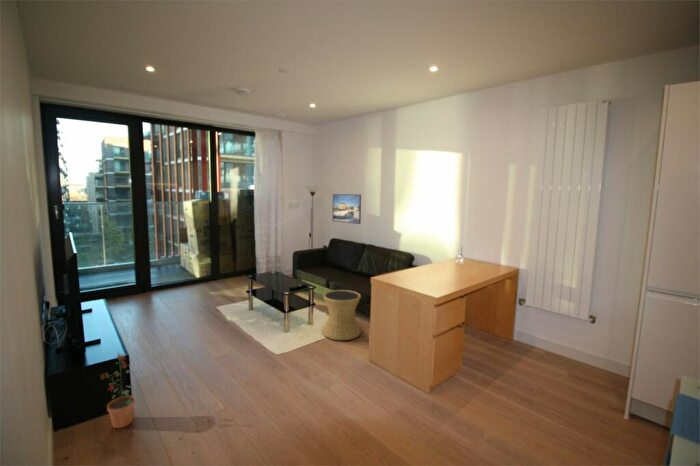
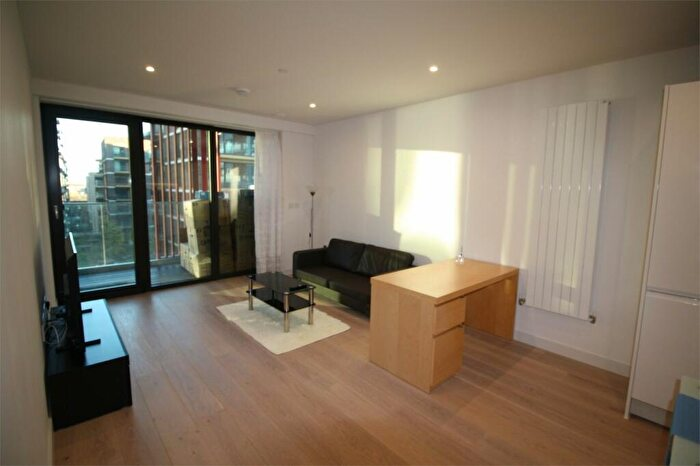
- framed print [331,193,362,225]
- side table [321,289,362,341]
- potted plant [99,352,136,429]
